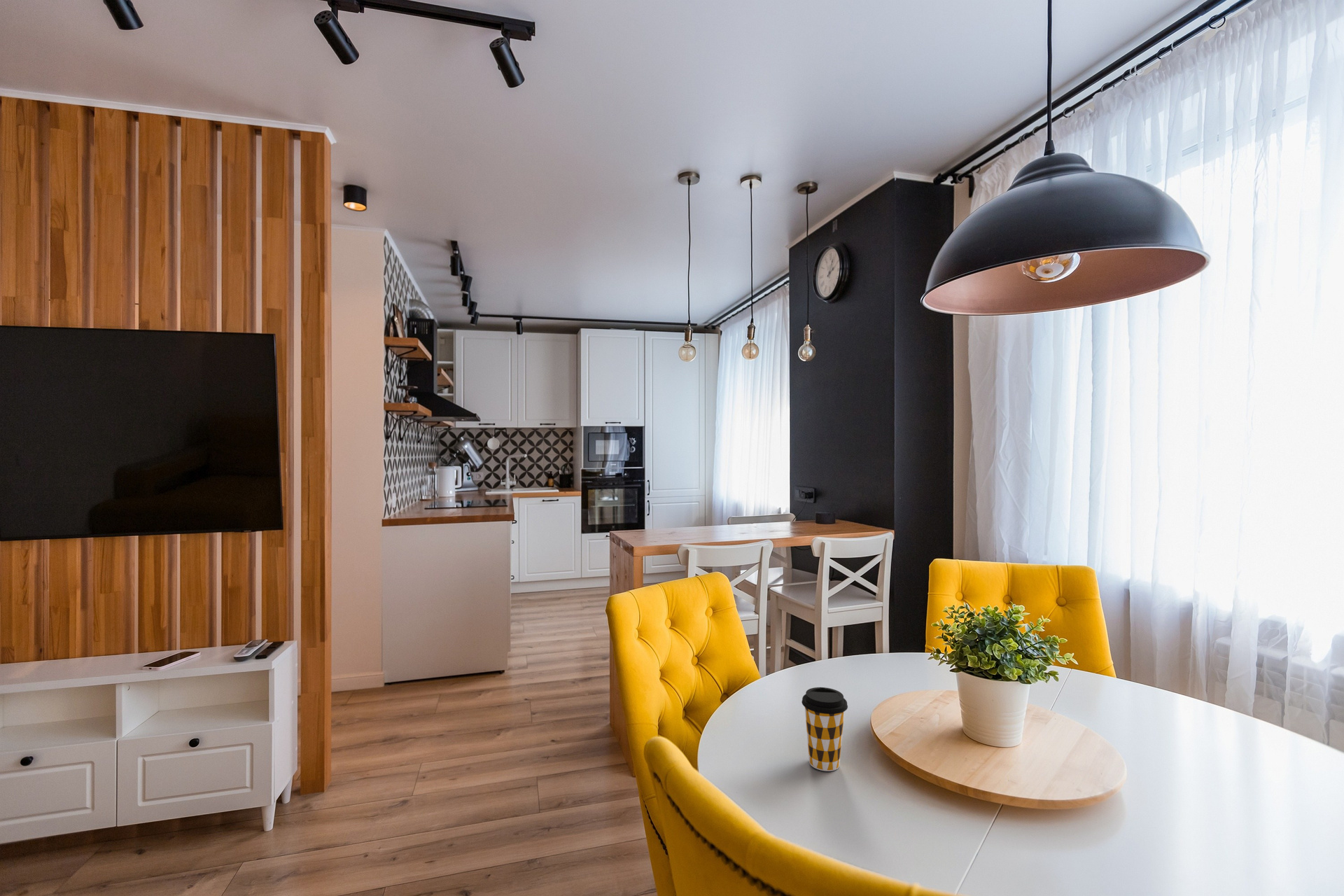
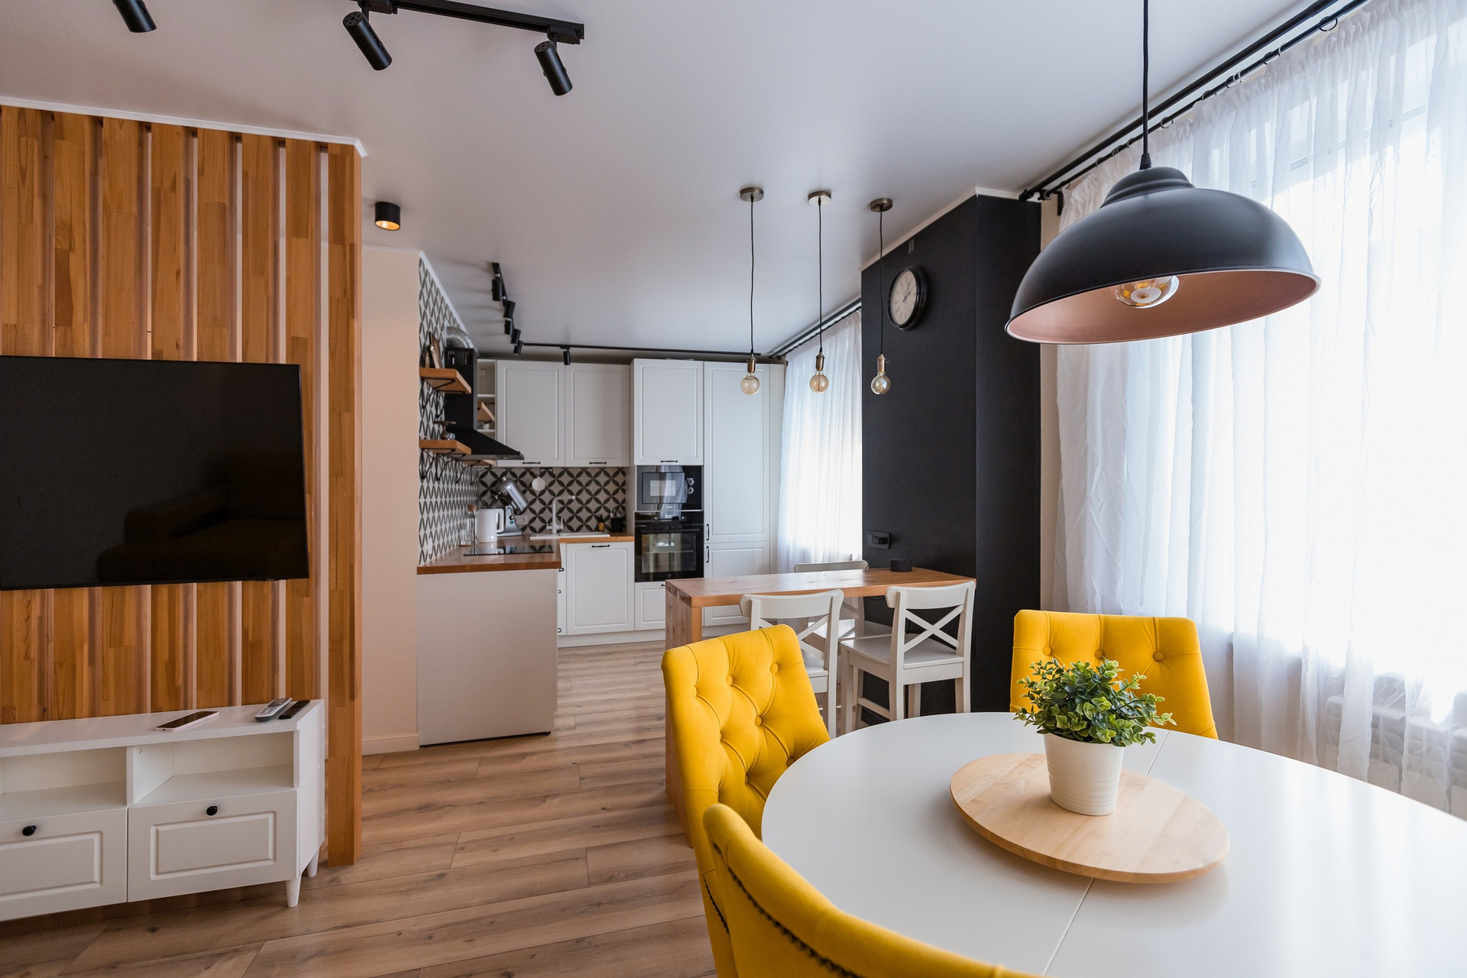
- coffee cup [801,687,848,772]
